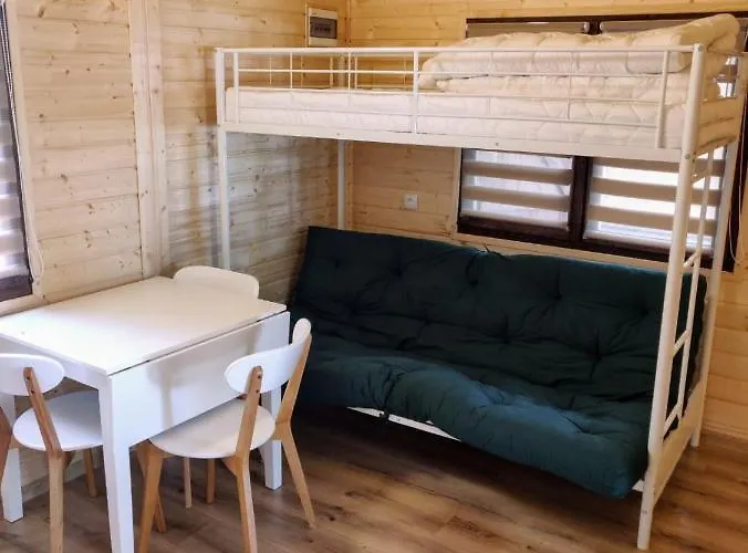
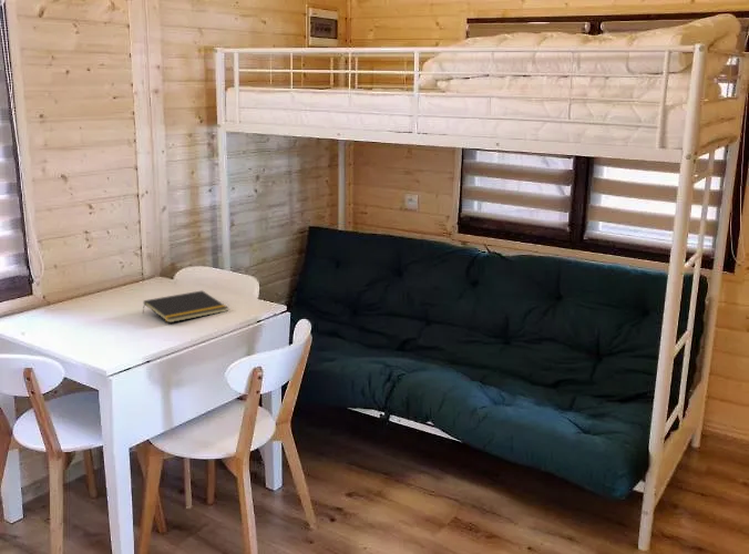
+ notepad [142,289,229,324]
